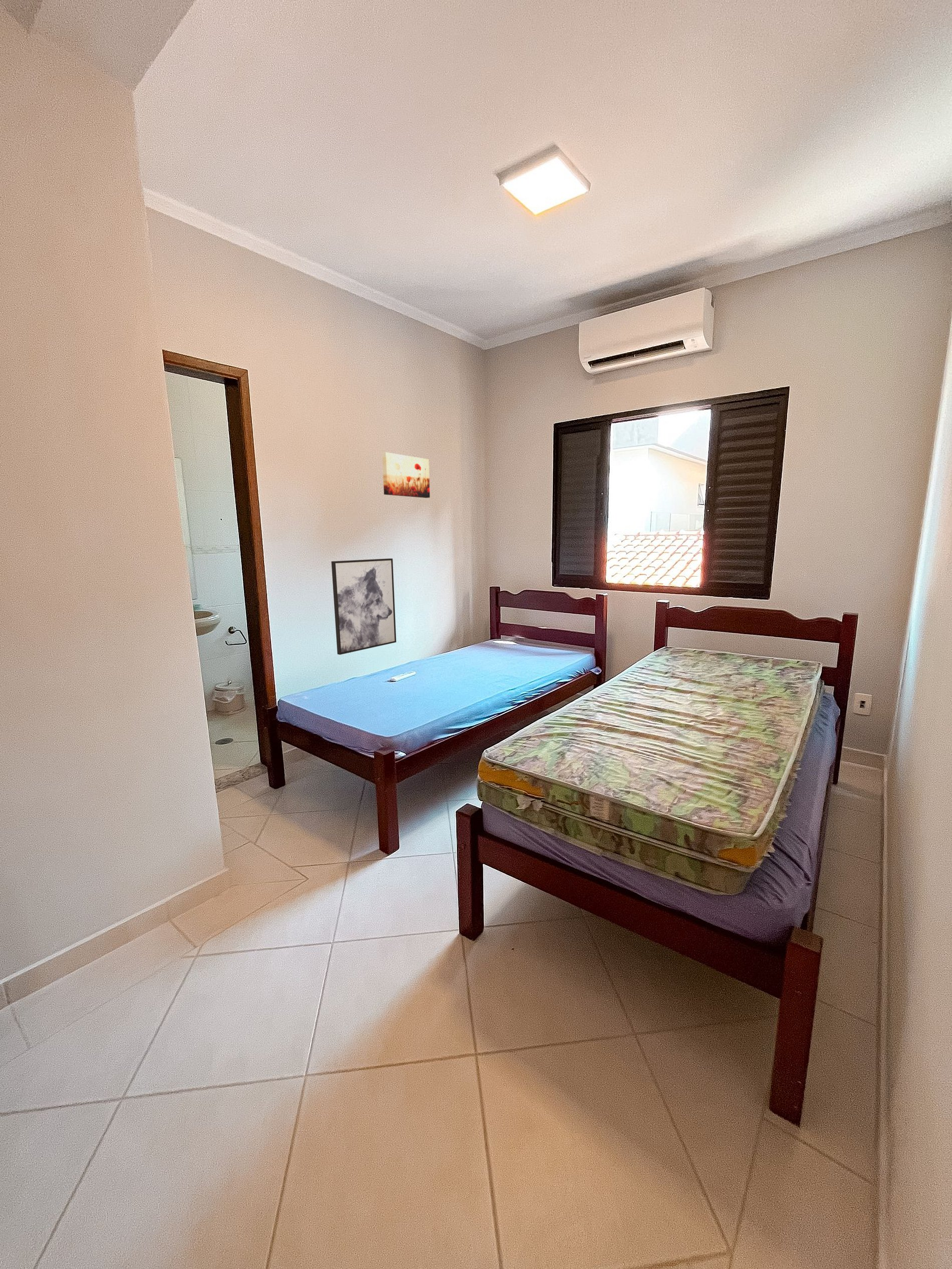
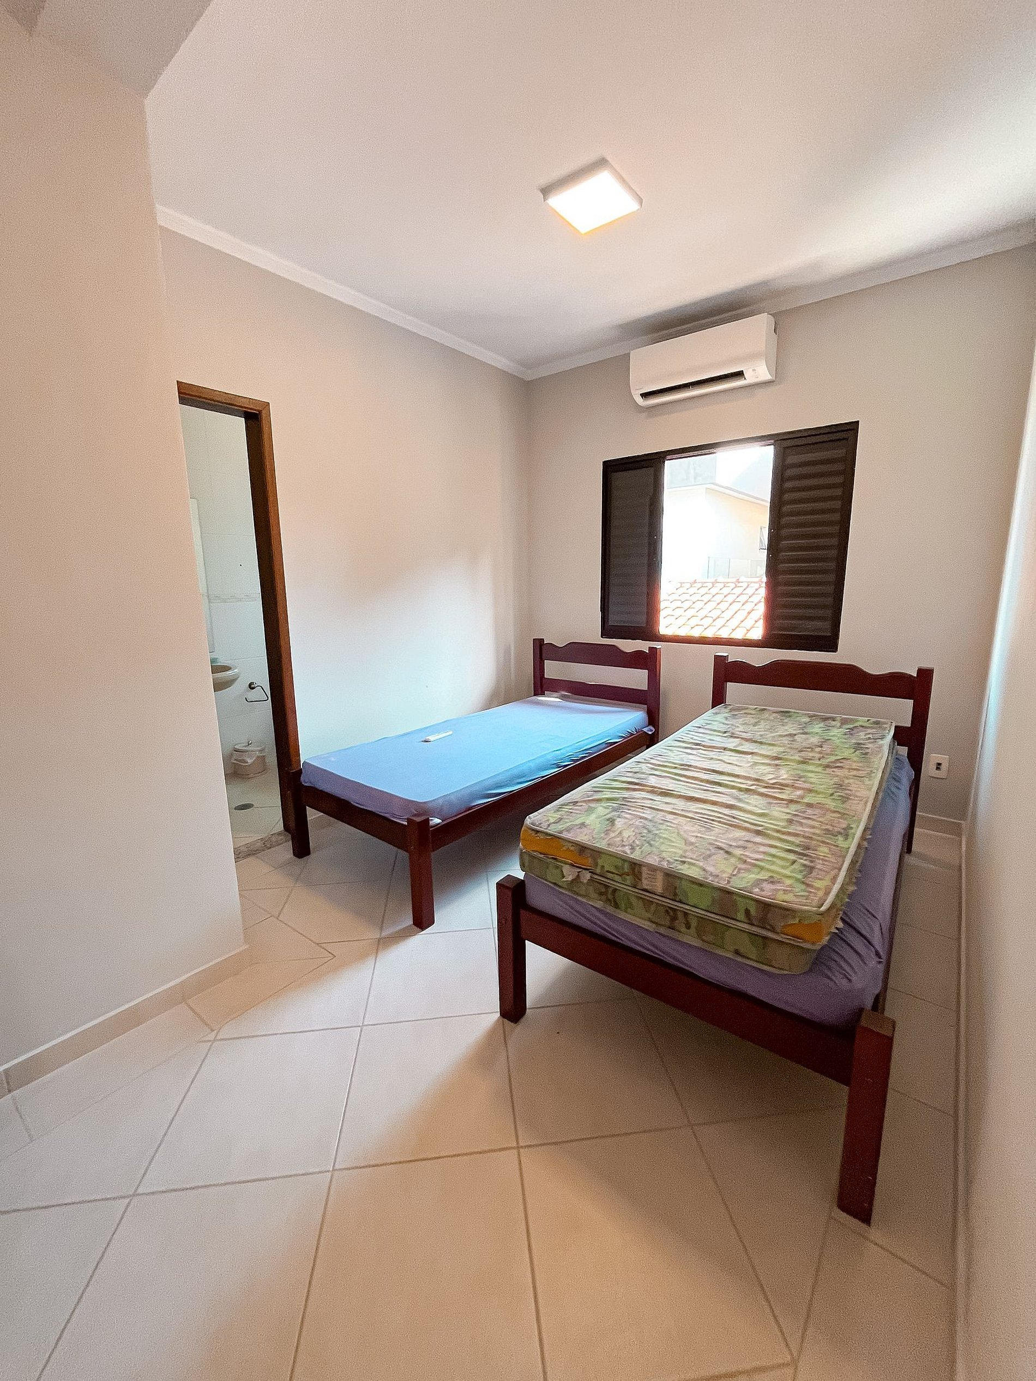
- wall art [381,452,430,498]
- wall art [331,558,397,655]
